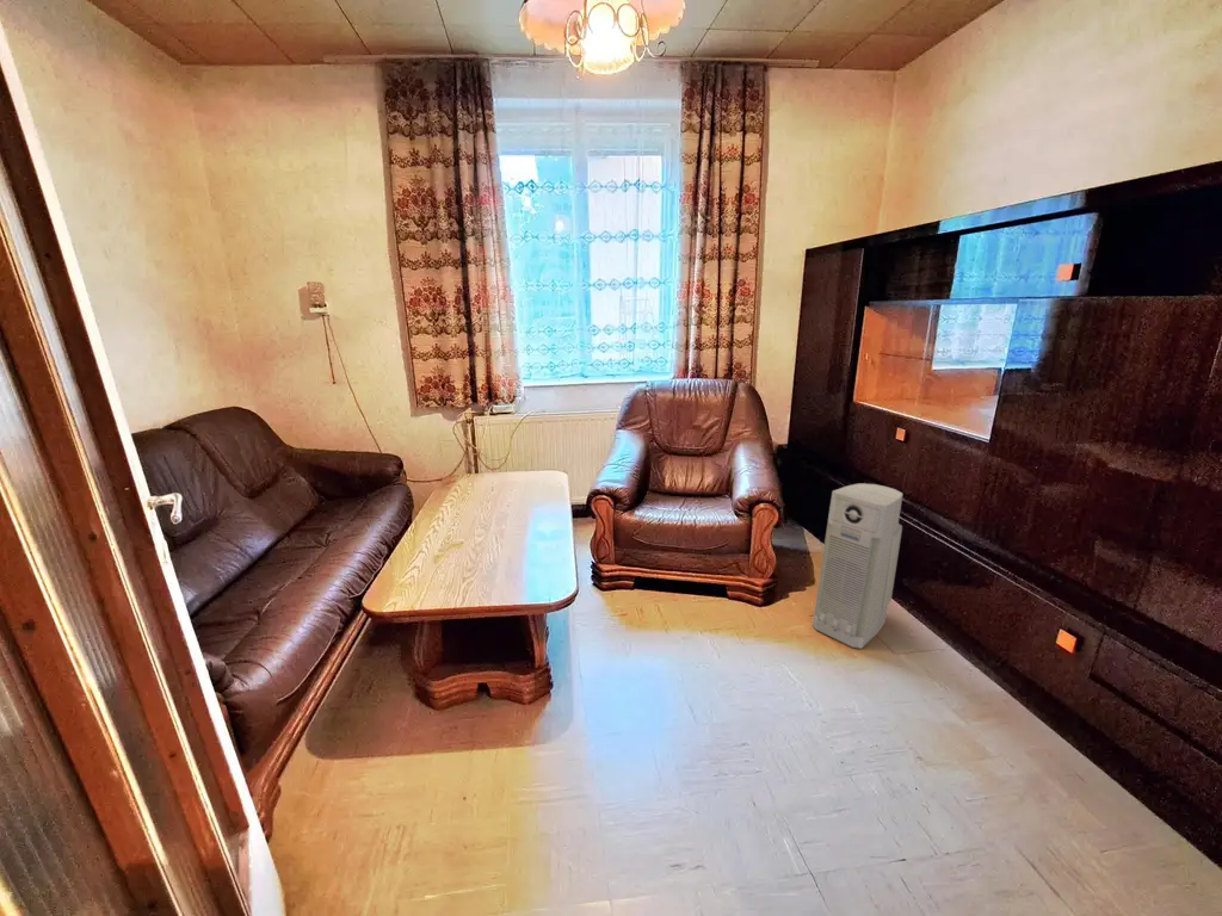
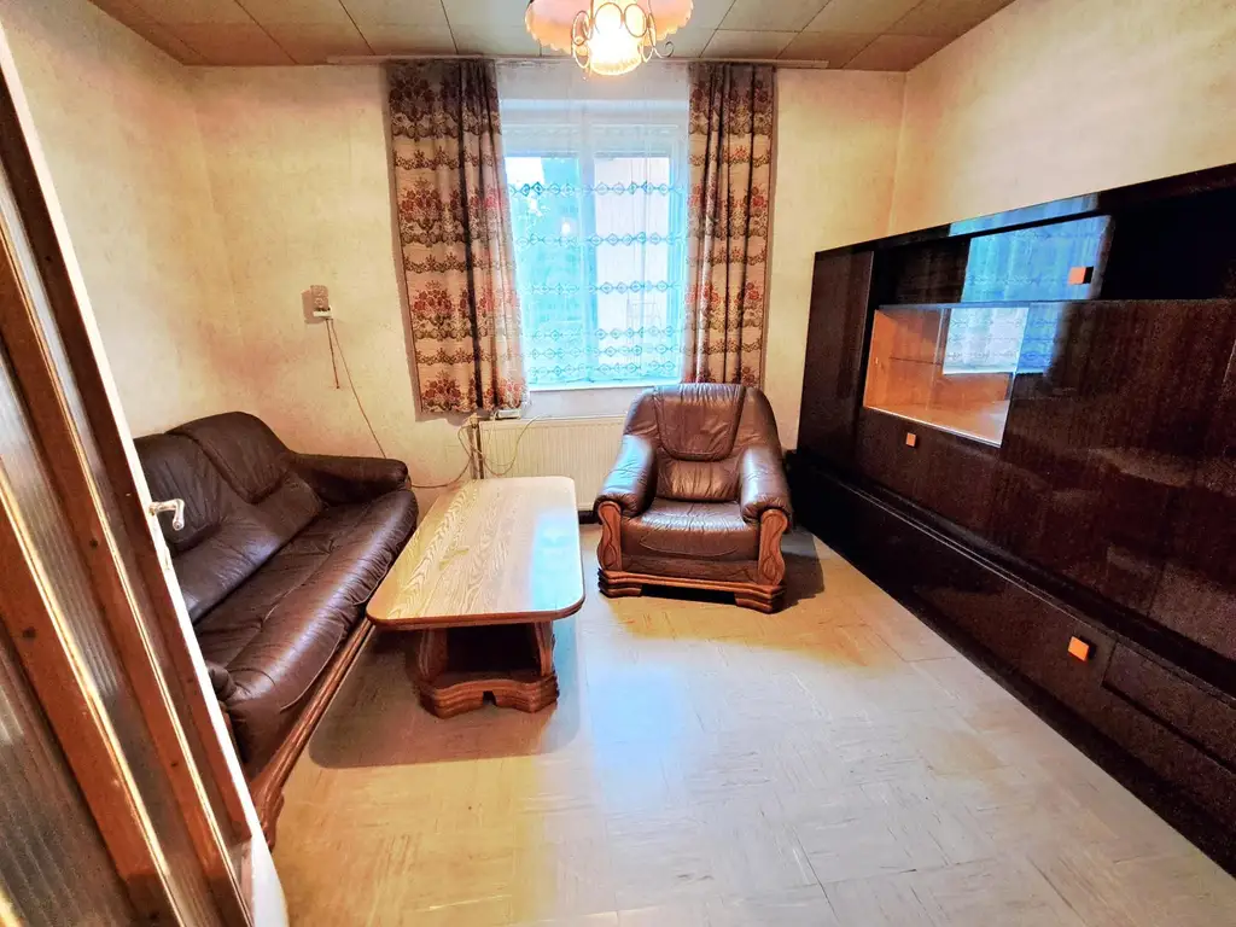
- air purifier [811,482,903,650]
